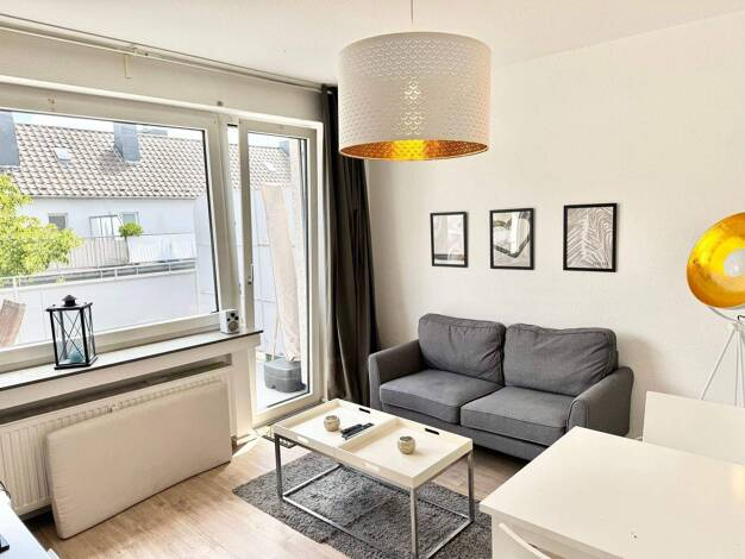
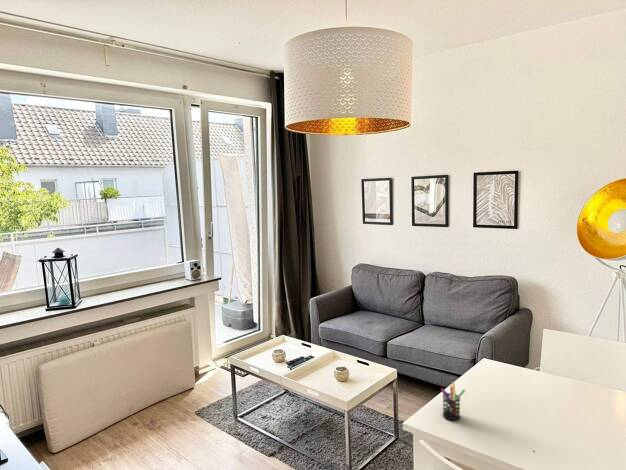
+ pen holder [440,381,466,421]
